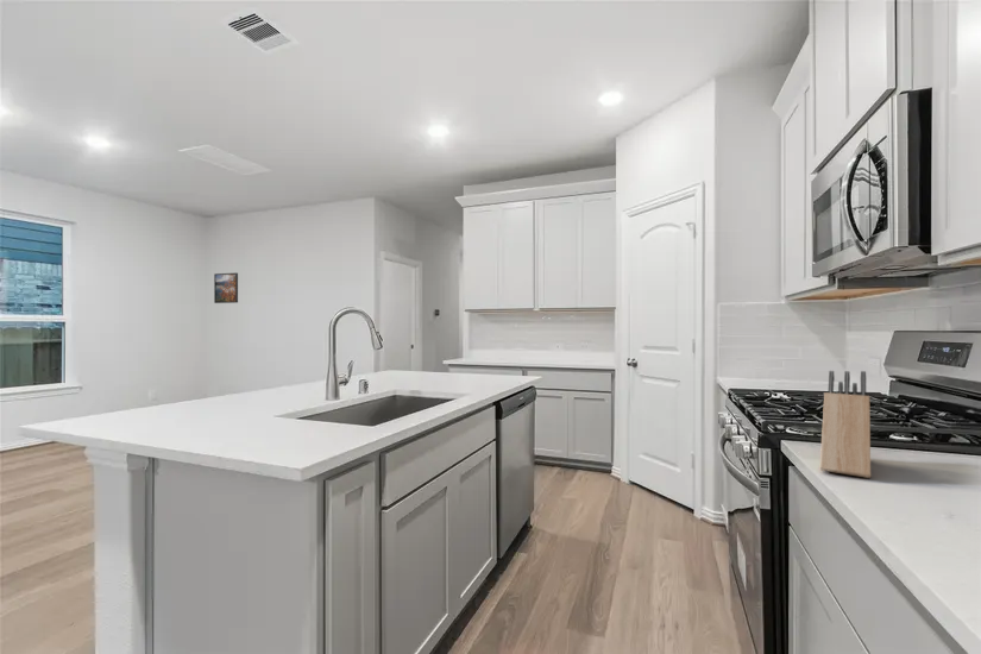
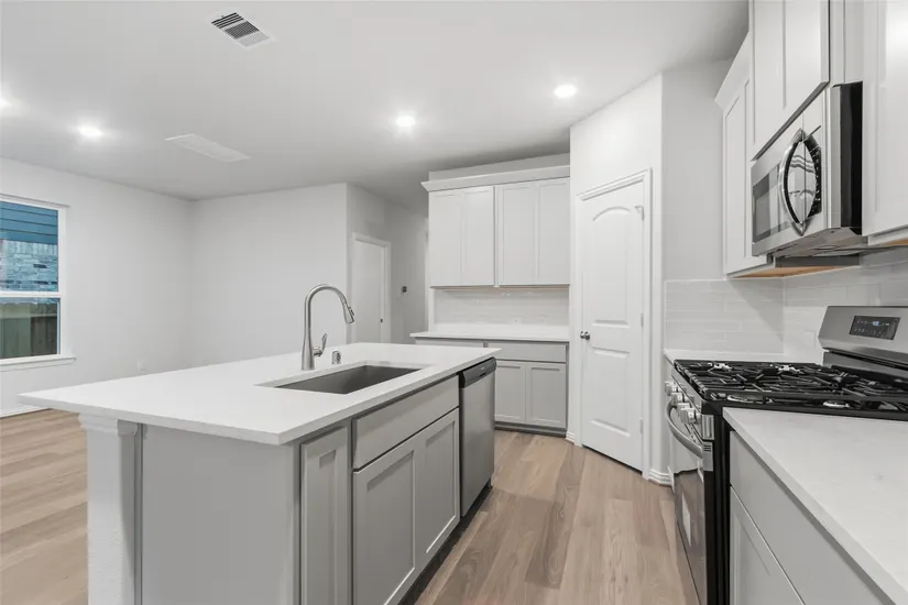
- knife block [819,370,872,479]
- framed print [213,271,239,304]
